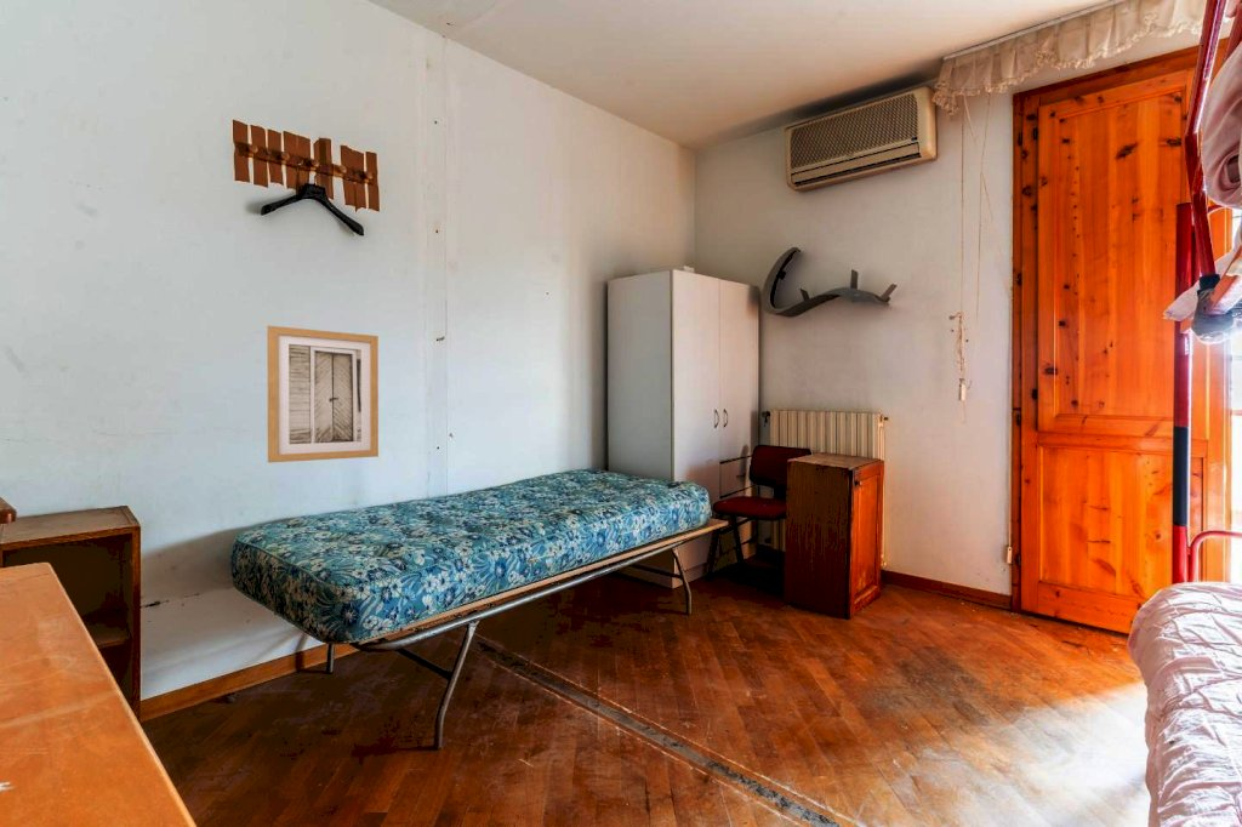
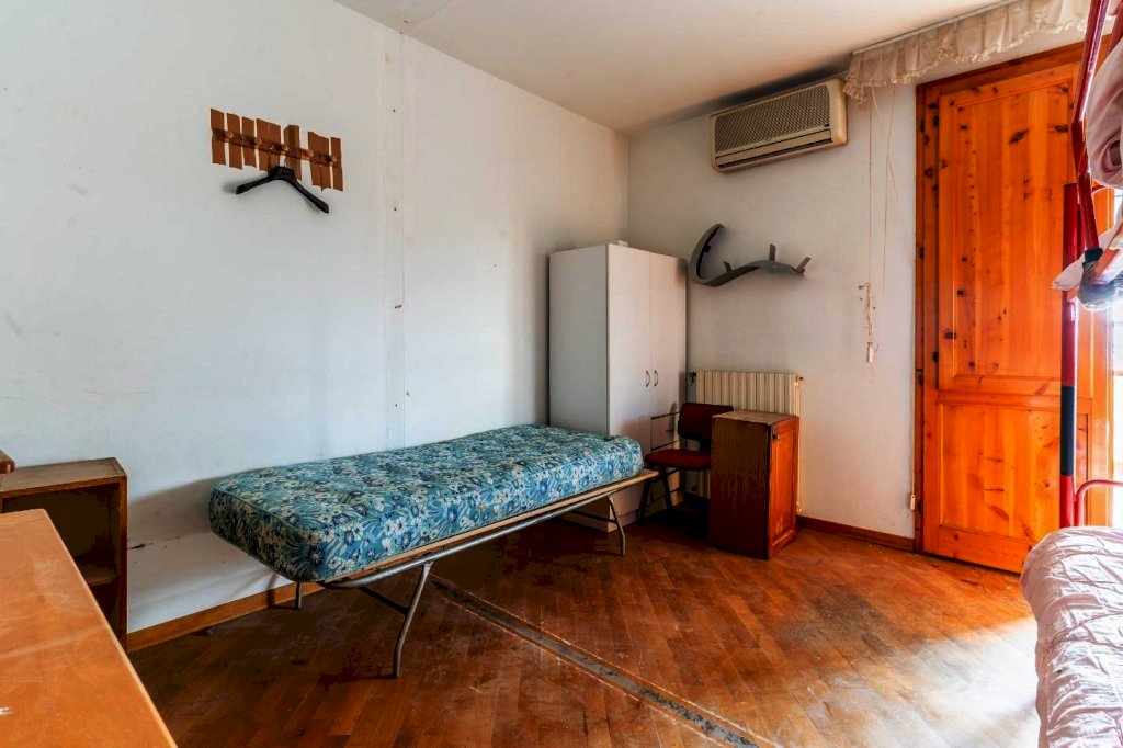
- wall art [266,325,380,464]
